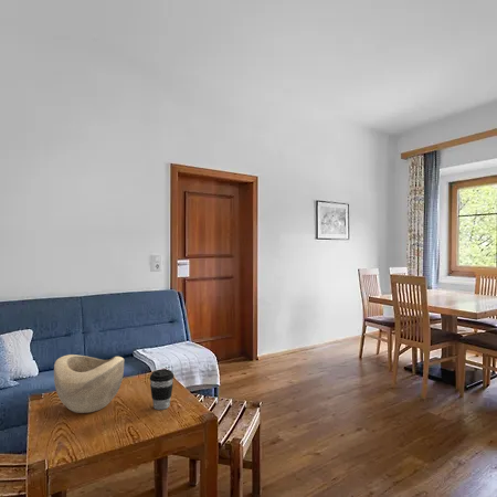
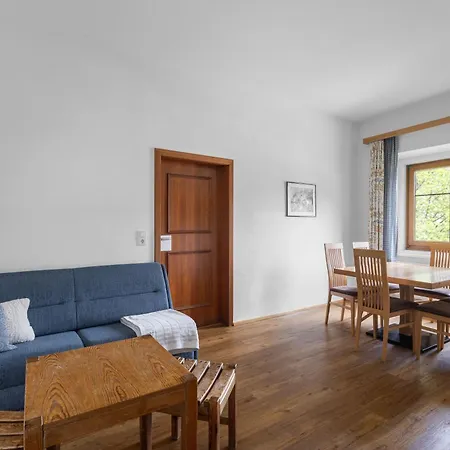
- coffee cup [149,369,175,411]
- decorative bowl [53,353,125,414]
